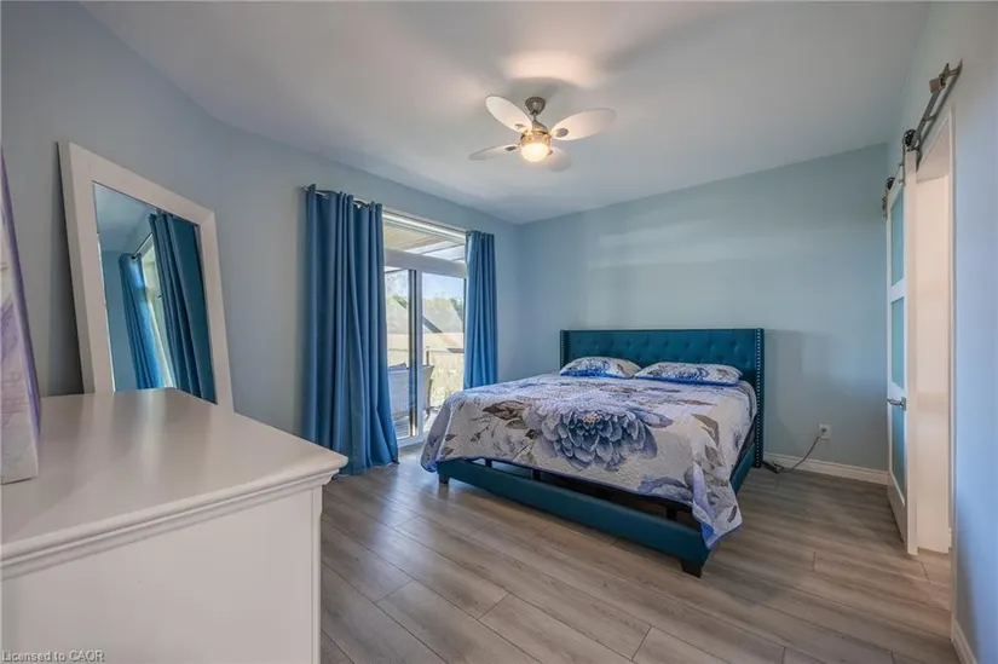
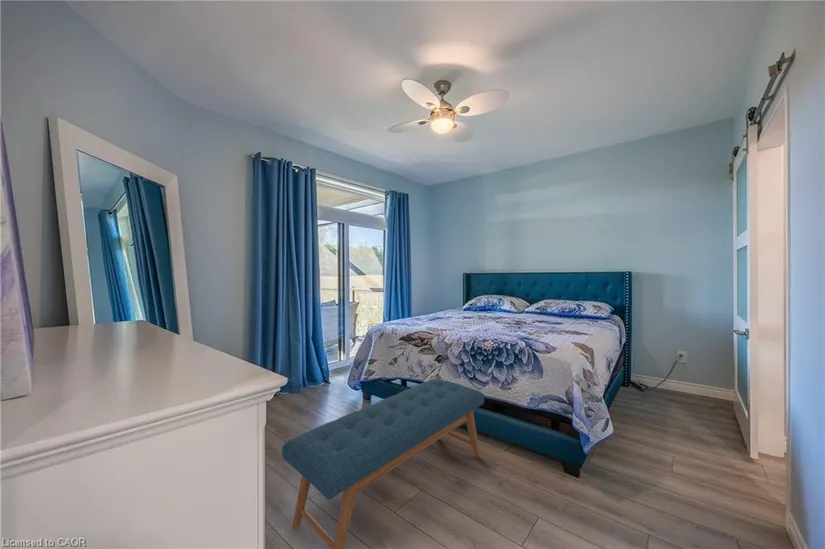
+ bench [281,378,485,549]
